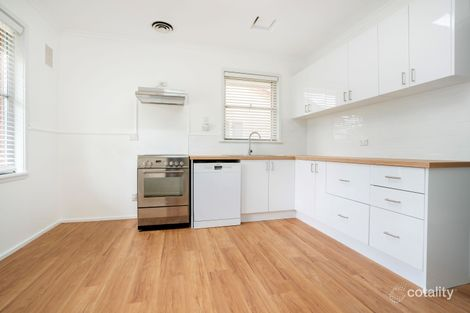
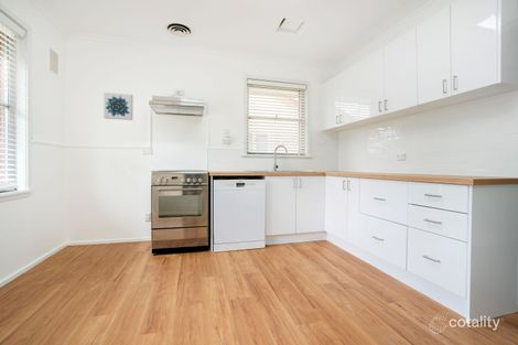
+ wall art [102,91,133,121]
